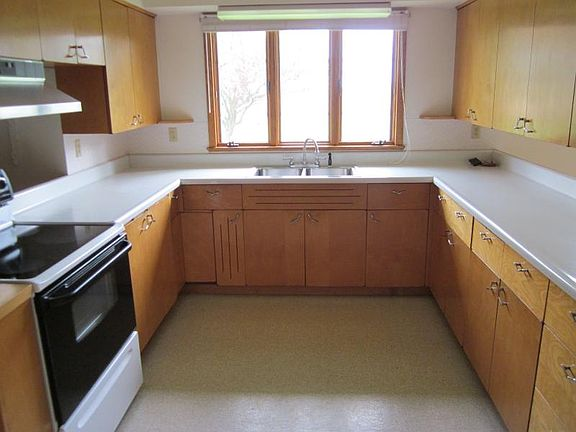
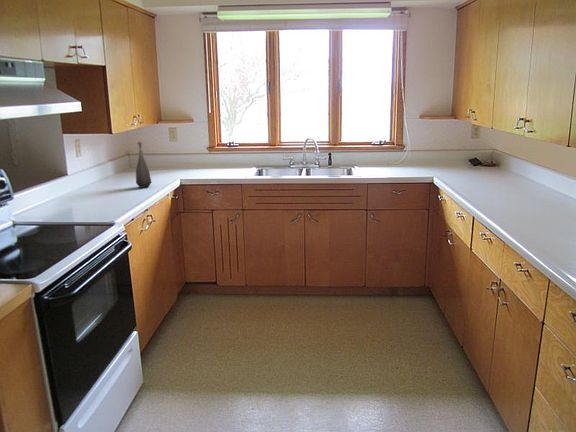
+ bottle [135,141,153,189]
